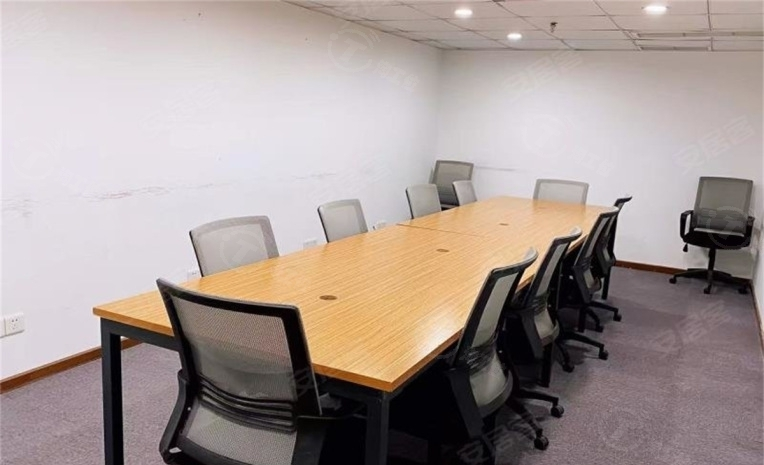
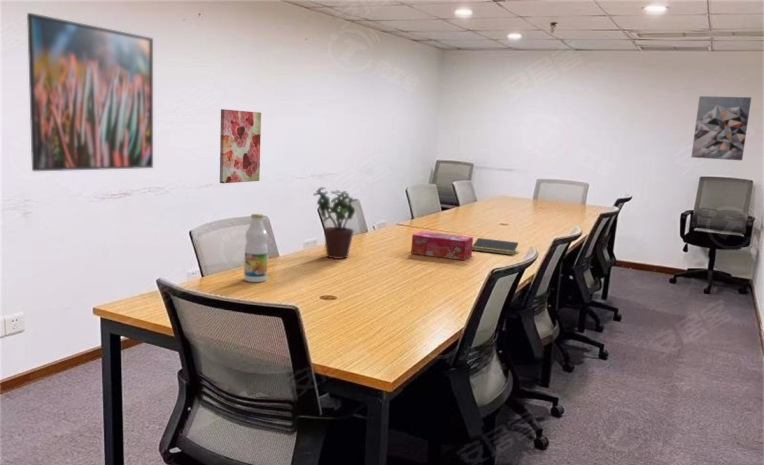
+ bottle [243,213,269,283]
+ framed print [26,12,154,172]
+ wall art [691,95,752,161]
+ tissue box [410,230,474,261]
+ wall art [219,108,262,184]
+ notepad [472,237,519,256]
+ potted plant [313,186,358,260]
